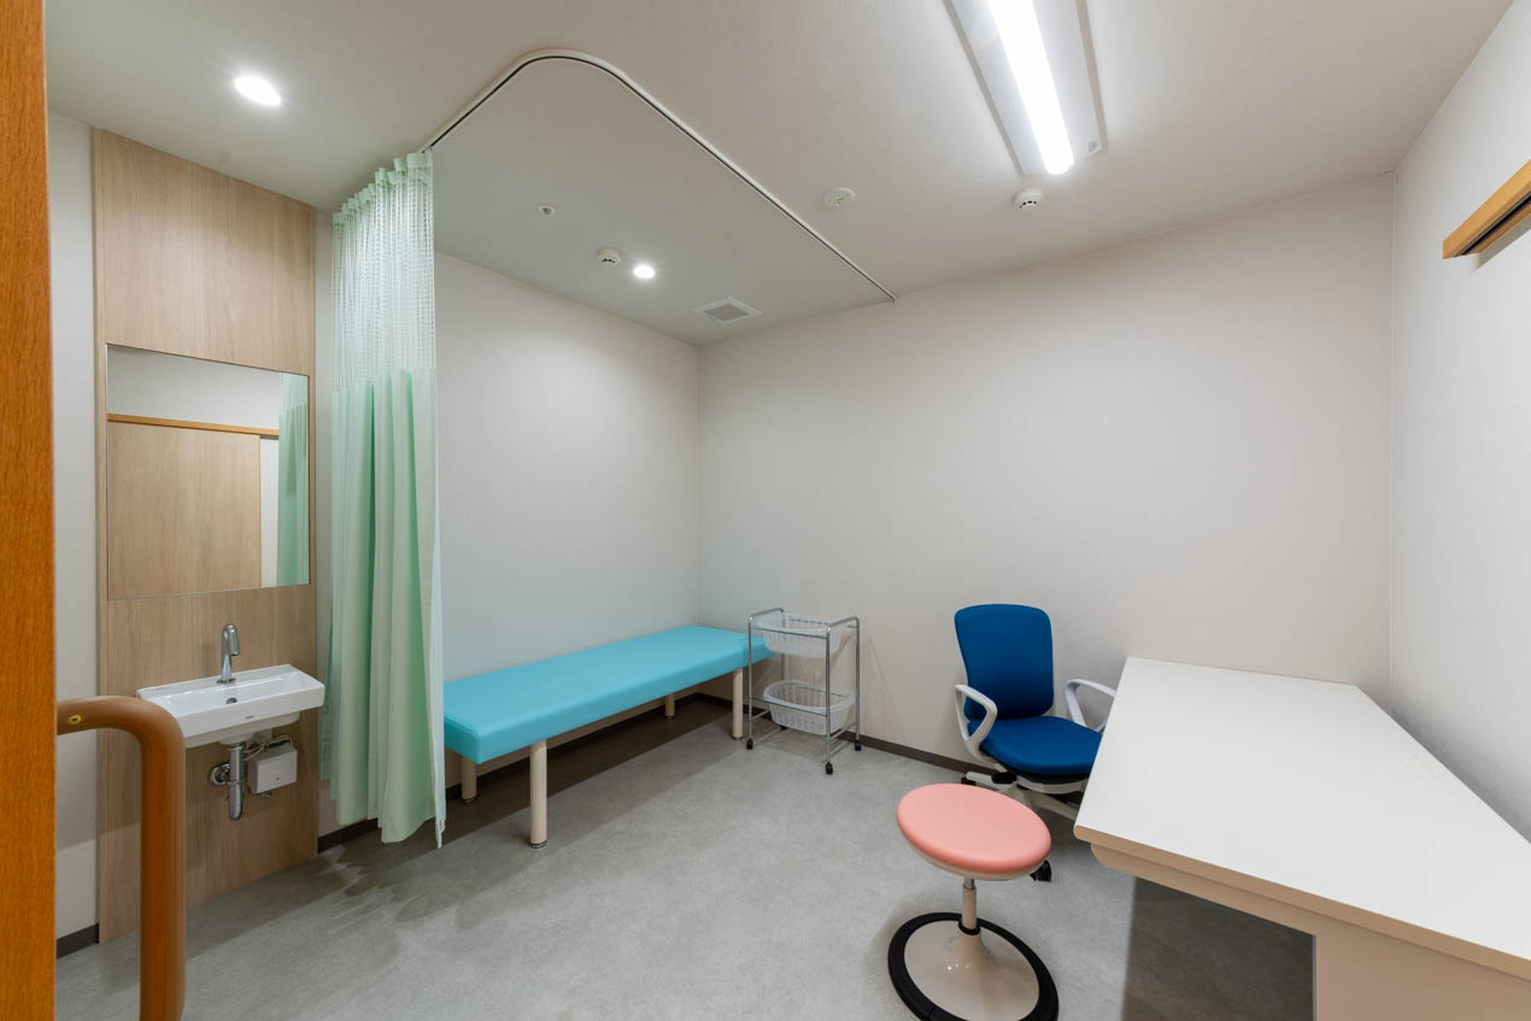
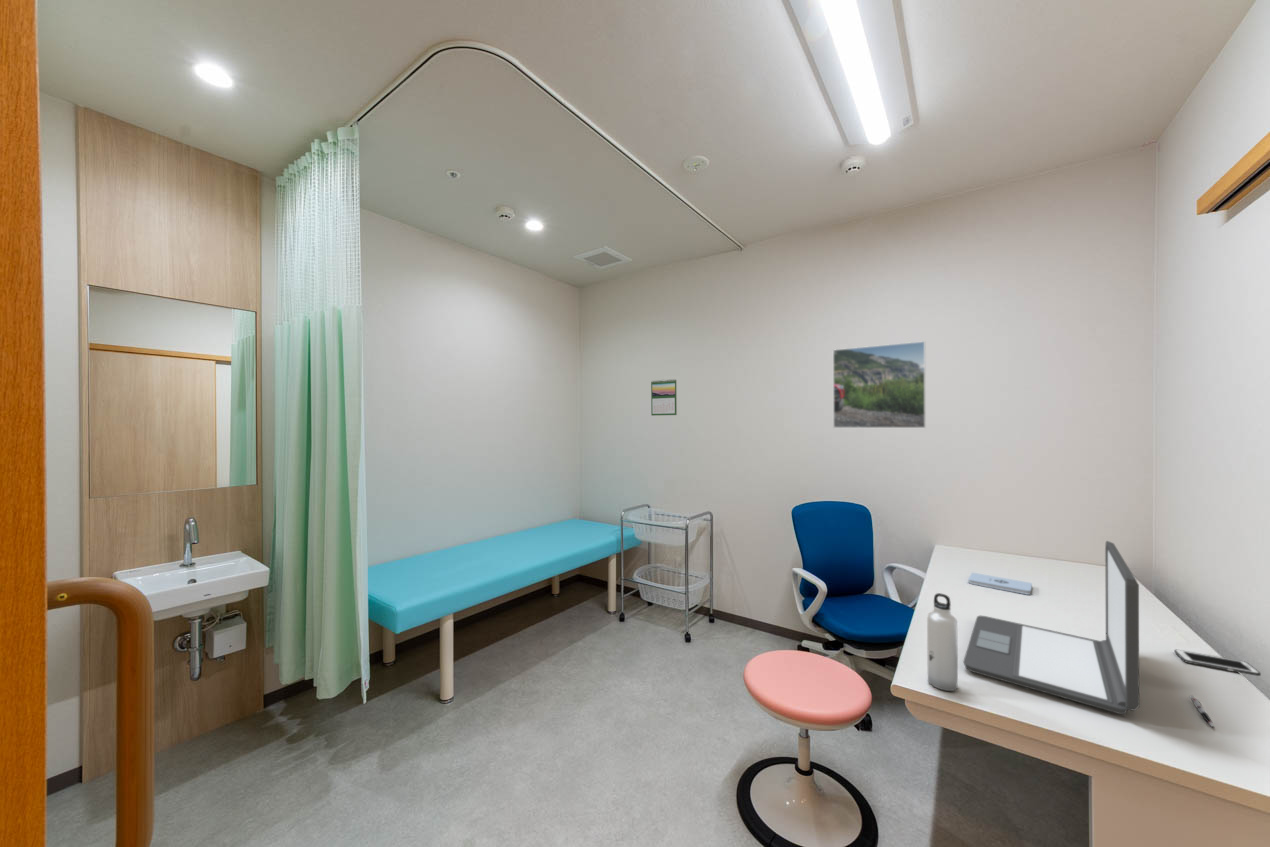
+ pen [1189,694,1215,729]
+ laptop [962,540,1140,715]
+ calendar [650,378,678,416]
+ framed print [832,340,927,429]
+ cell phone [1173,648,1262,677]
+ water bottle [926,592,959,692]
+ notepad [967,571,1033,596]
